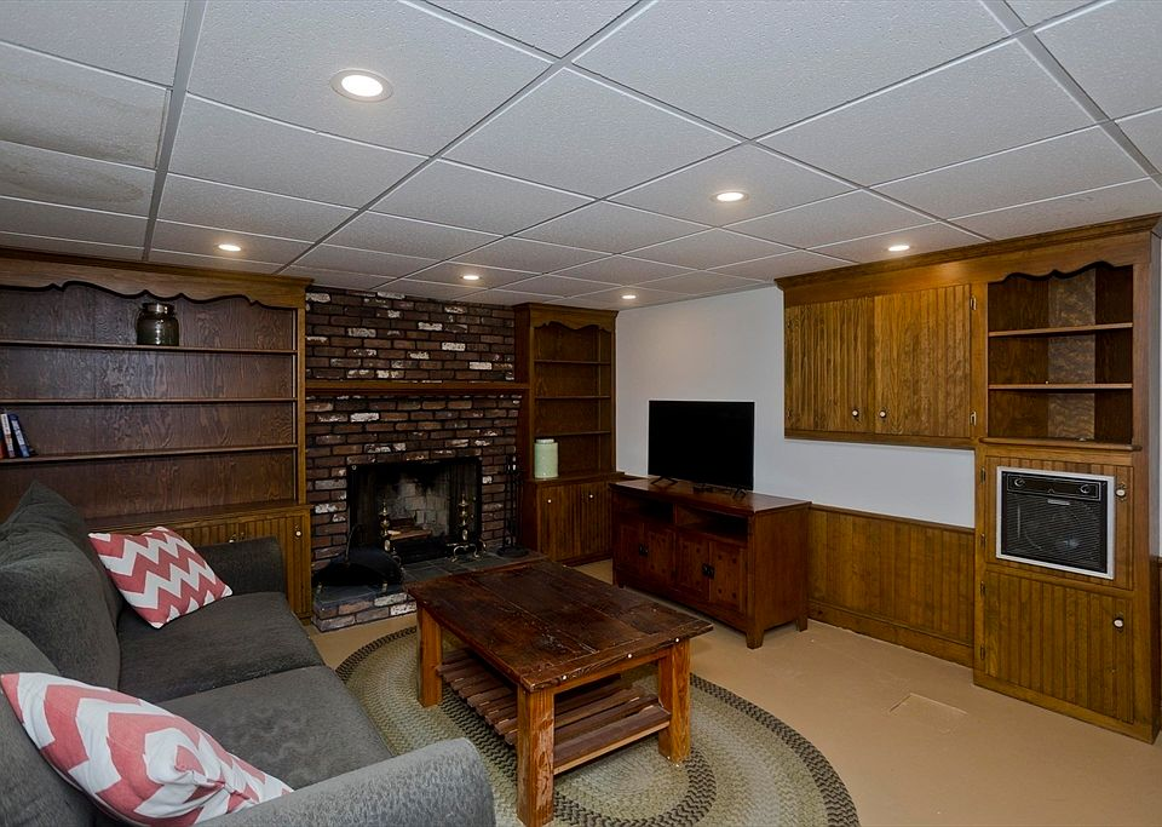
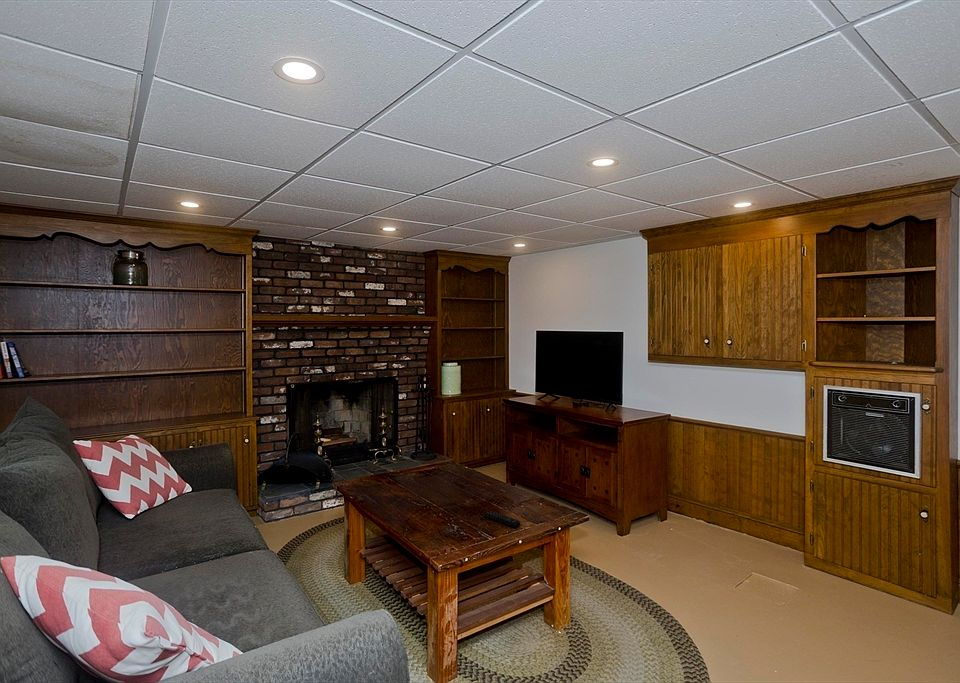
+ remote control [482,510,521,529]
